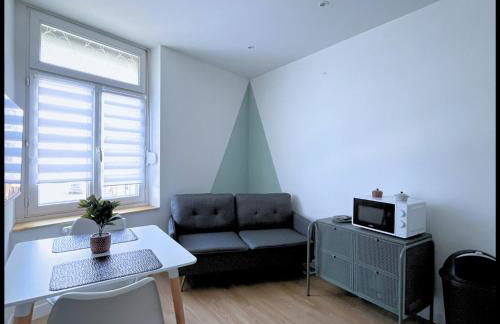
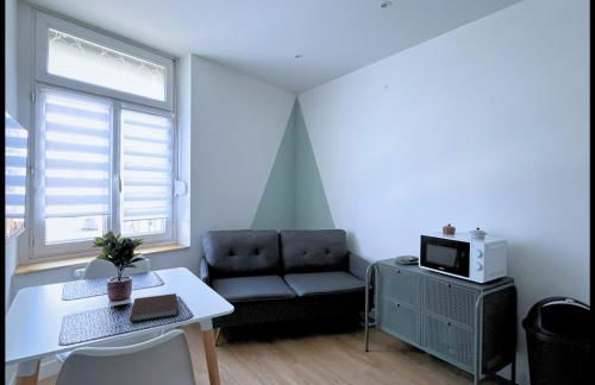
+ notebook [129,292,180,323]
